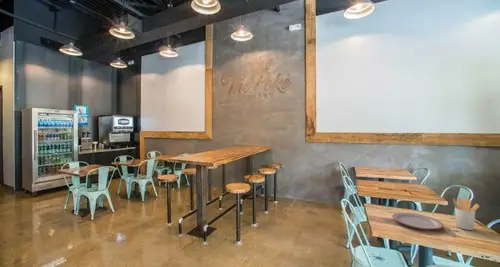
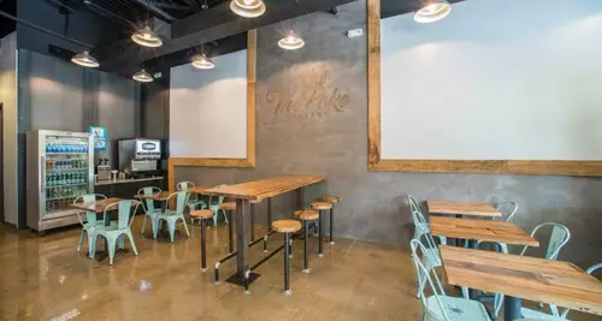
- utensil holder [452,196,480,231]
- plate [391,212,444,230]
